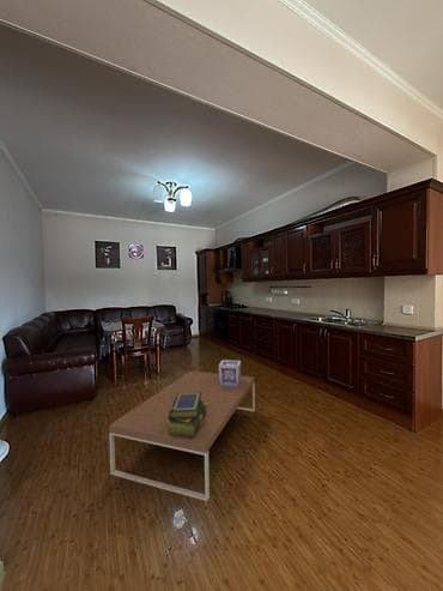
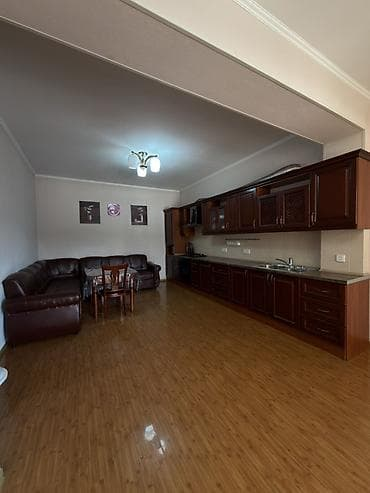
- wooden crate [218,358,242,386]
- coffee table [108,369,256,502]
- stack of books [165,392,207,439]
